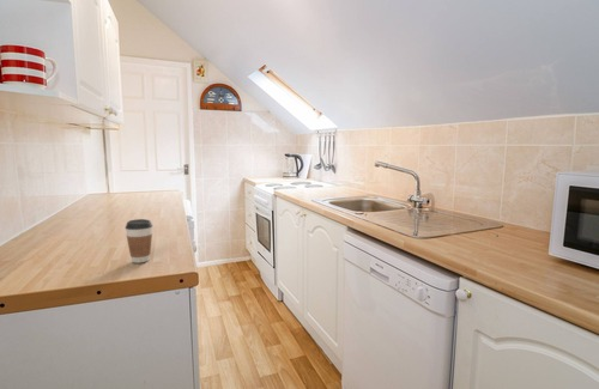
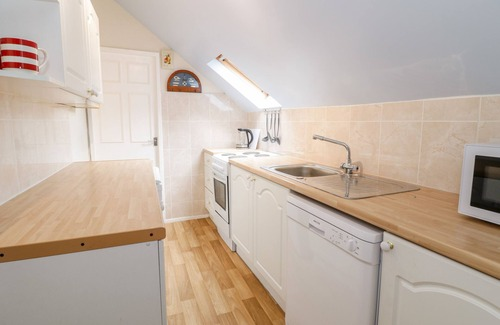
- coffee cup [125,218,153,265]
